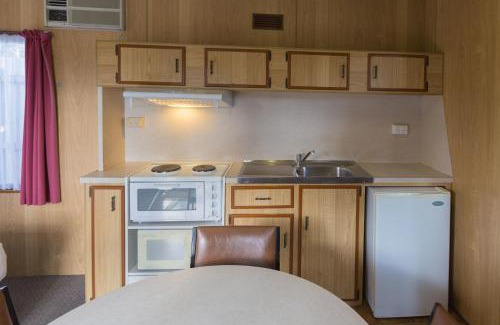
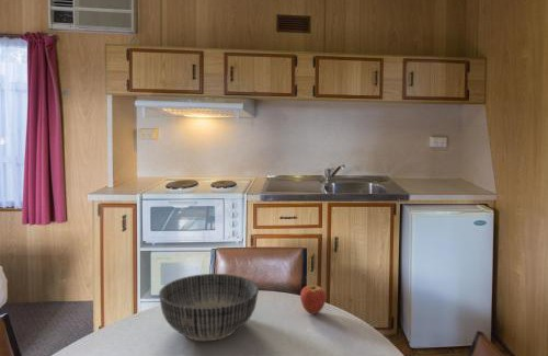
+ fruit [299,282,327,315]
+ bowl [158,273,260,342]
